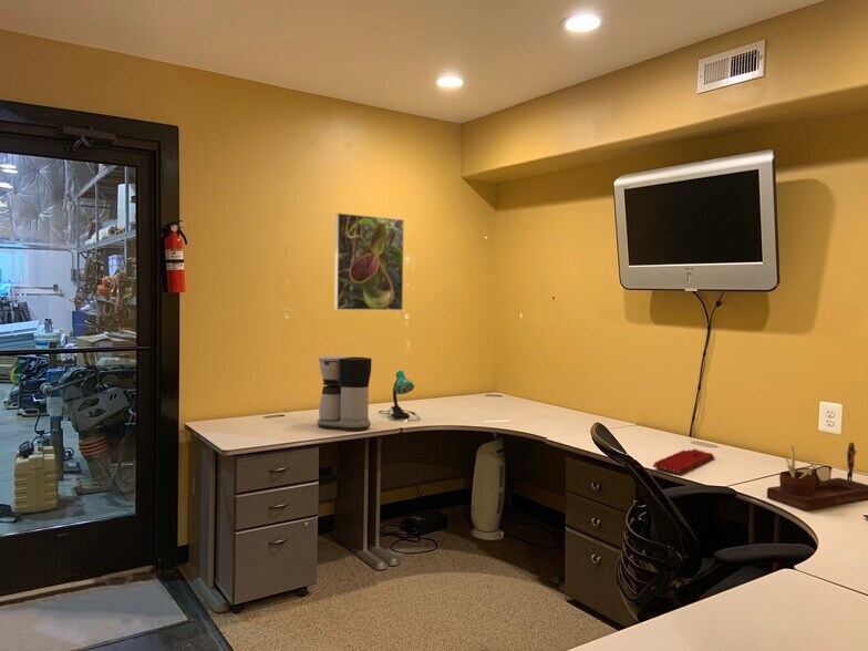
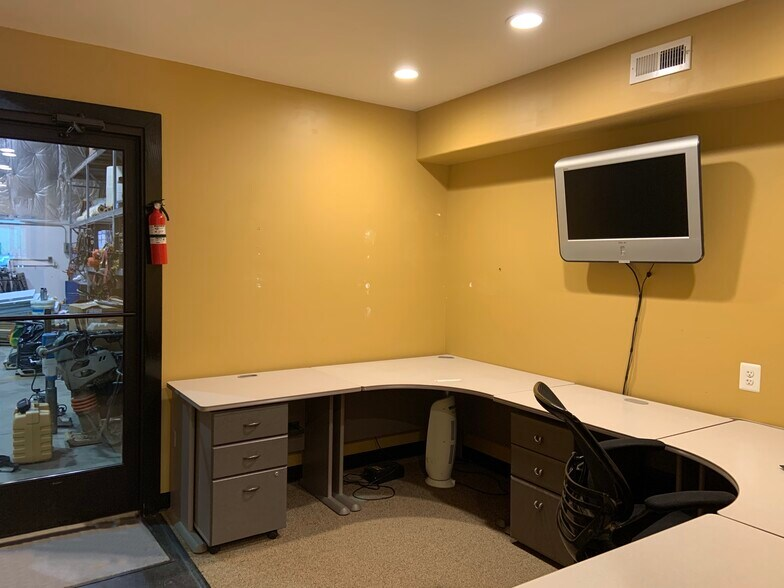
- coffee maker [317,354,373,432]
- desk lamp [378,370,421,422]
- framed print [333,211,405,311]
- keyboard [651,447,716,475]
- desk organizer [766,441,868,512]
